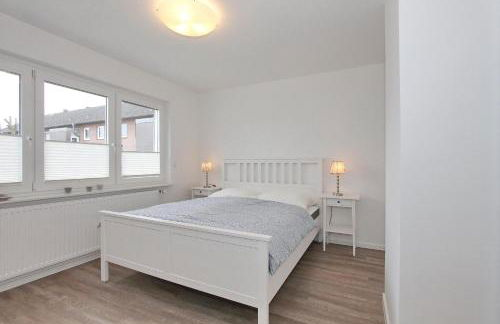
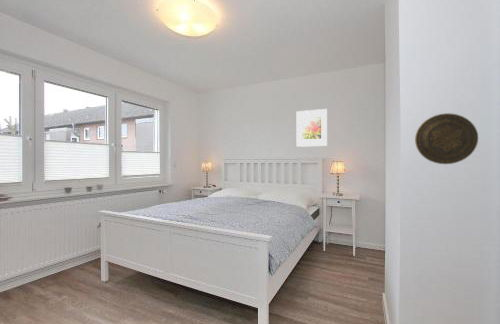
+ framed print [296,108,328,148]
+ decorative plate [414,112,479,165]
